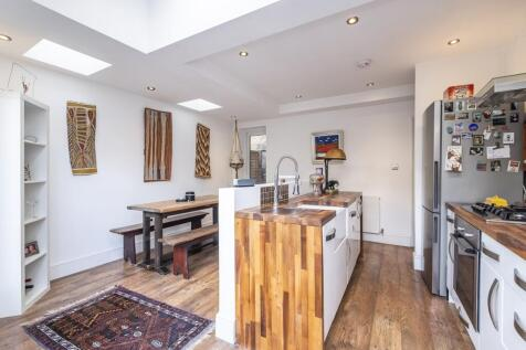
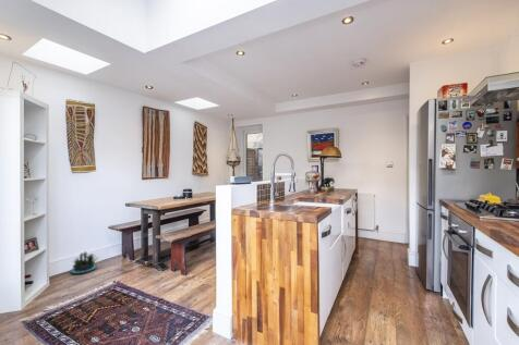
+ potted plant [70,250,100,274]
